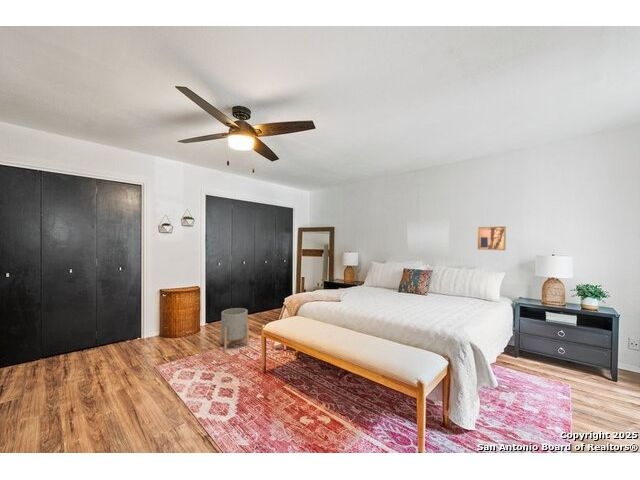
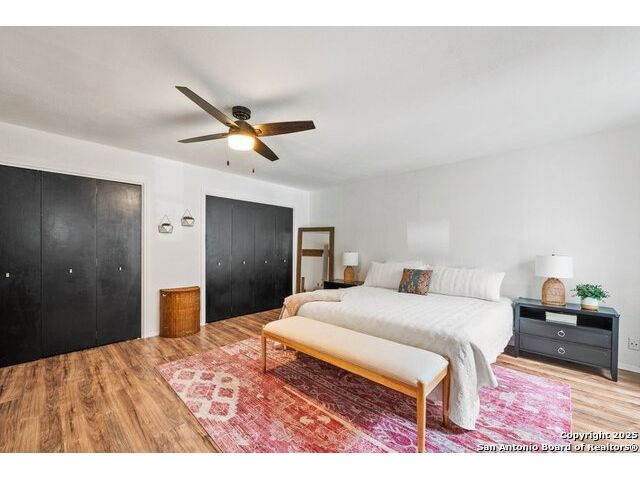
- wall art [477,226,507,251]
- planter [220,307,250,353]
